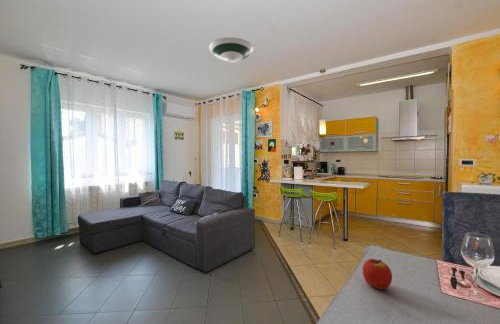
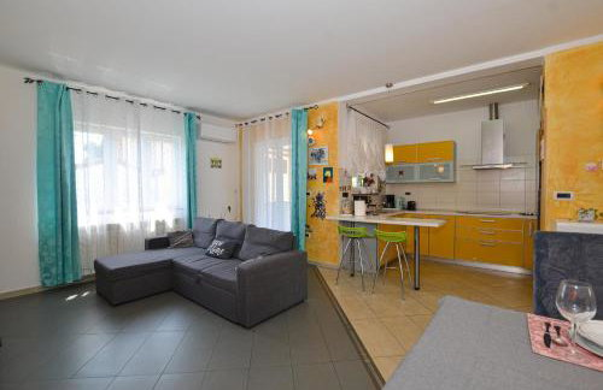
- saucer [208,36,255,63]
- apple [362,258,393,290]
